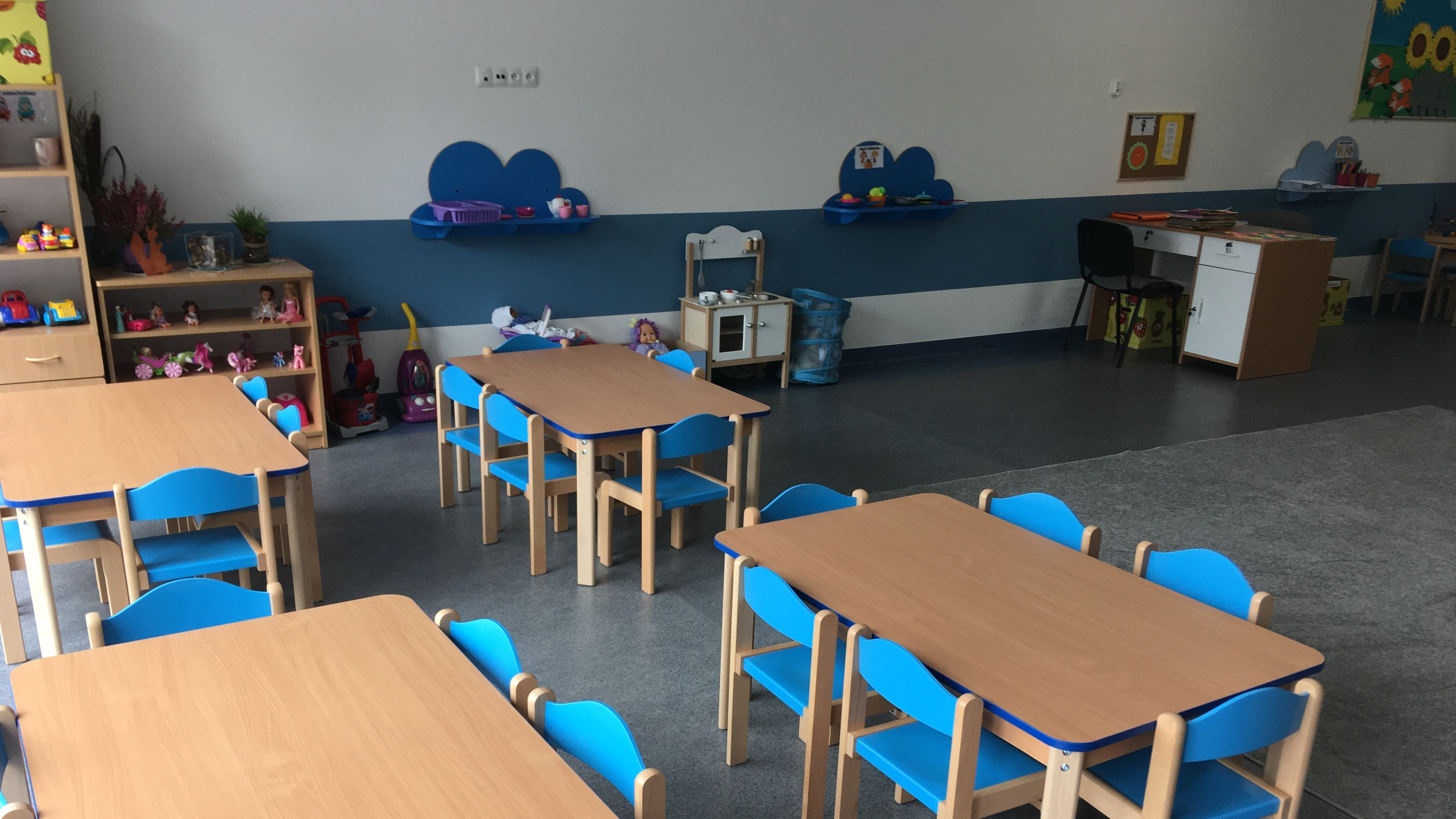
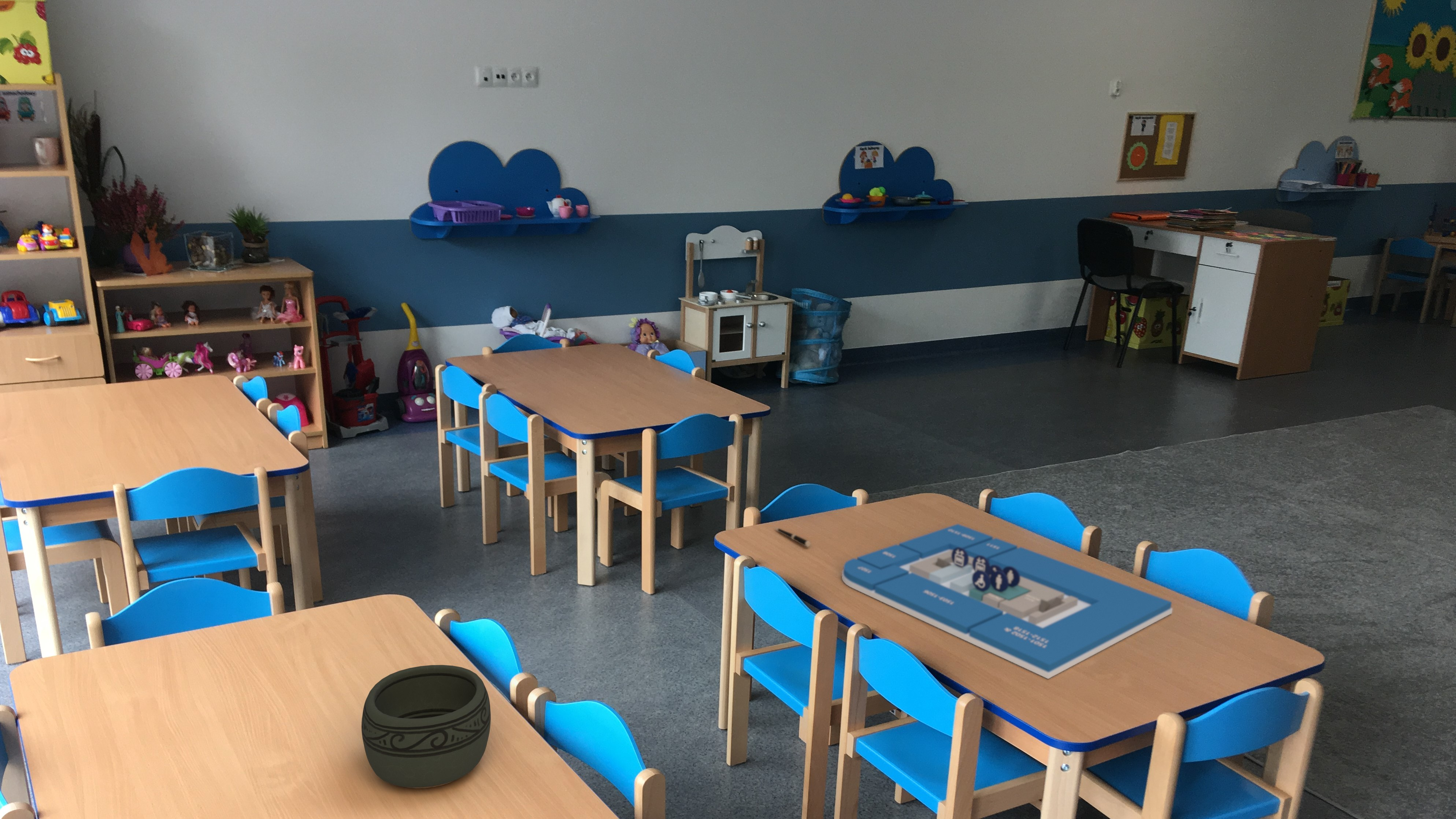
+ pen [774,527,811,547]
+ architectural model [841,523,1173,679]
+ bowl [361,664,491,789]
